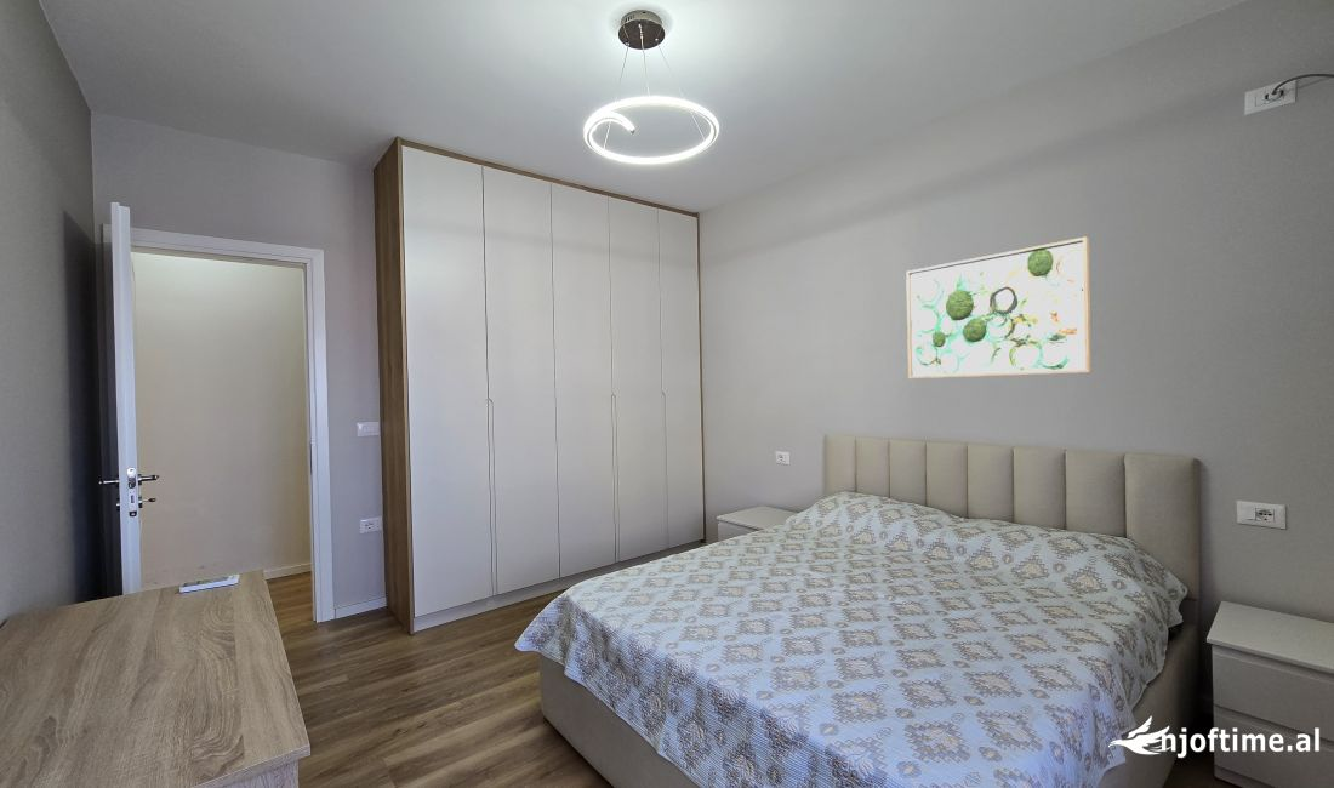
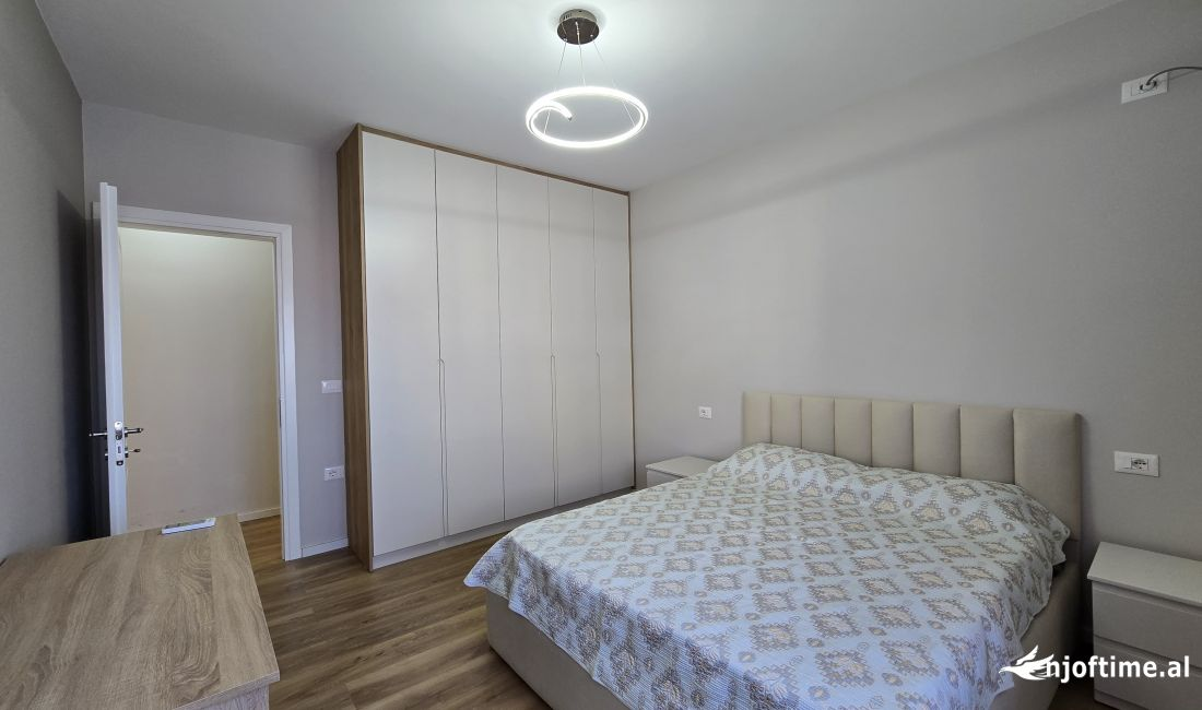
- wall art [905,235,1093,379]
